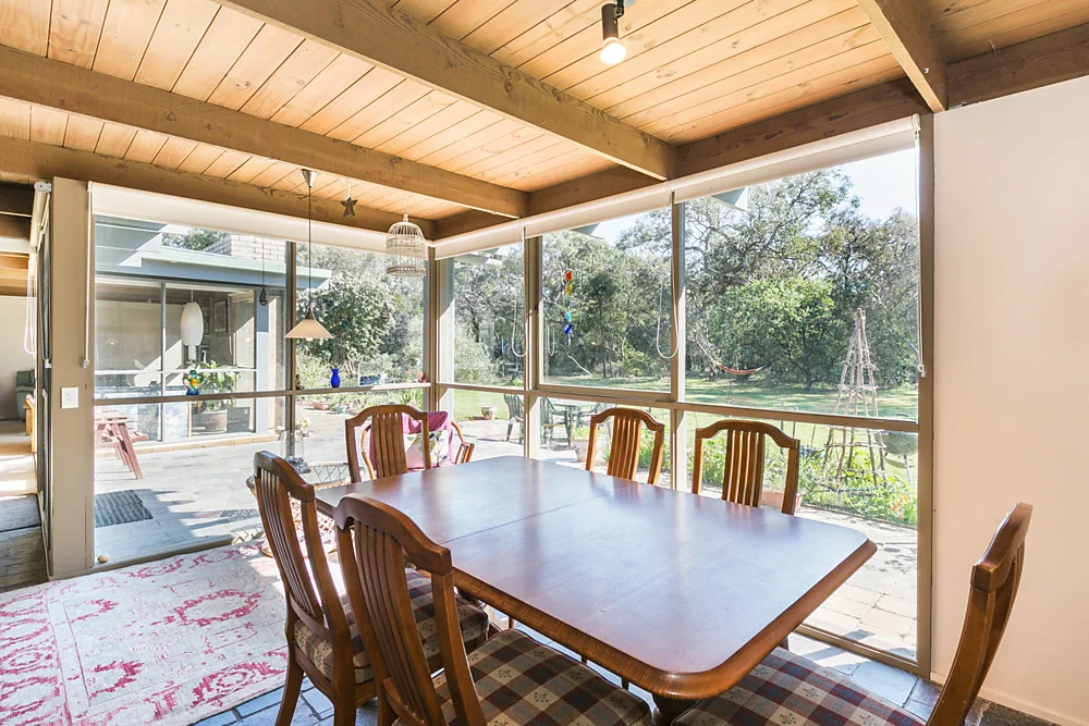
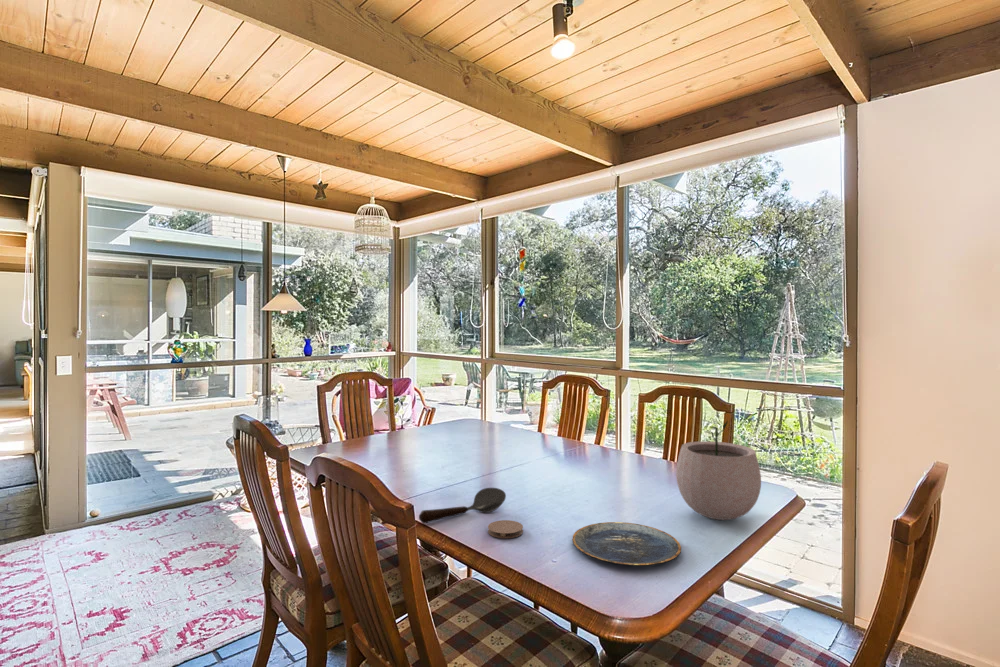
+ plate [571,521,682,567]
+ plant pot [675,419,762,521]
+ spoon [418,487,507,525]
+ coaster [487,519,524,539]
